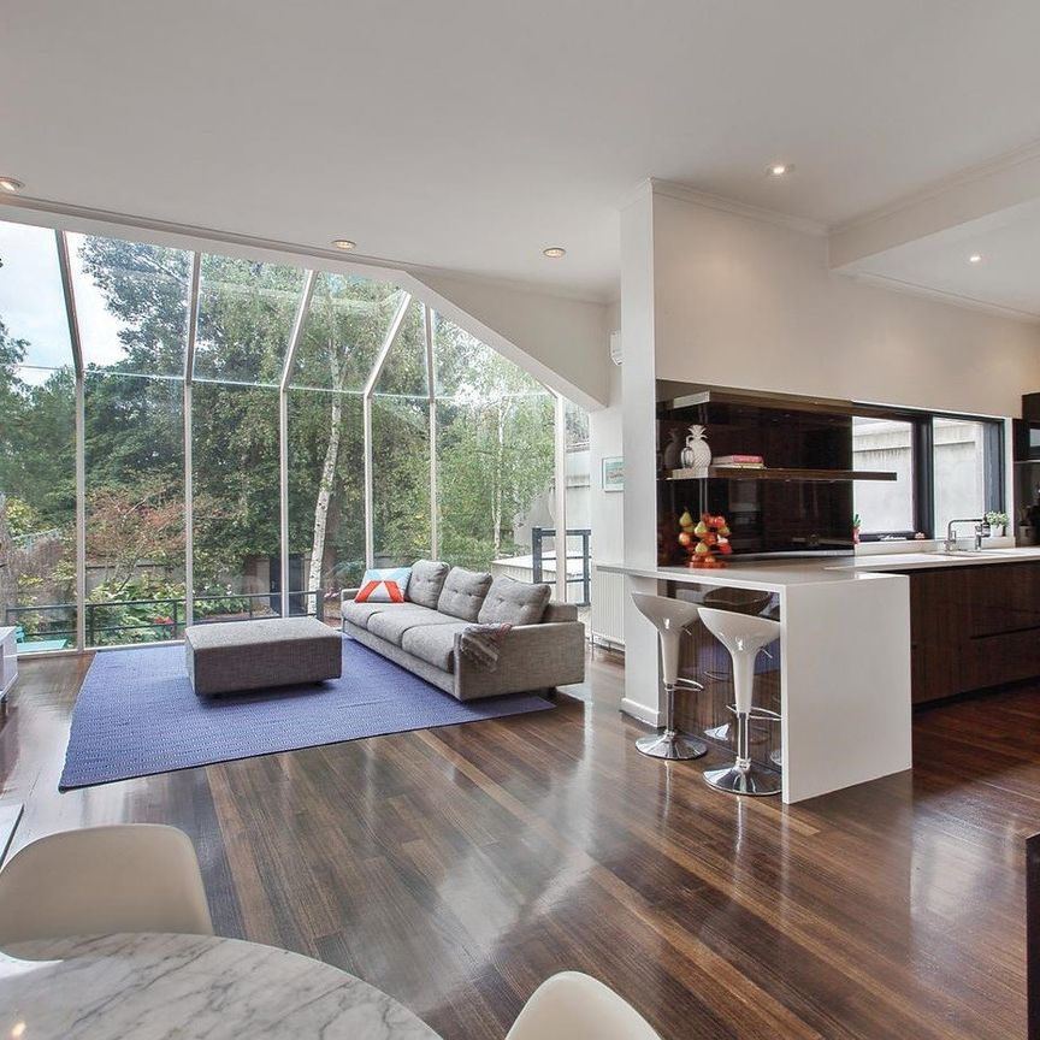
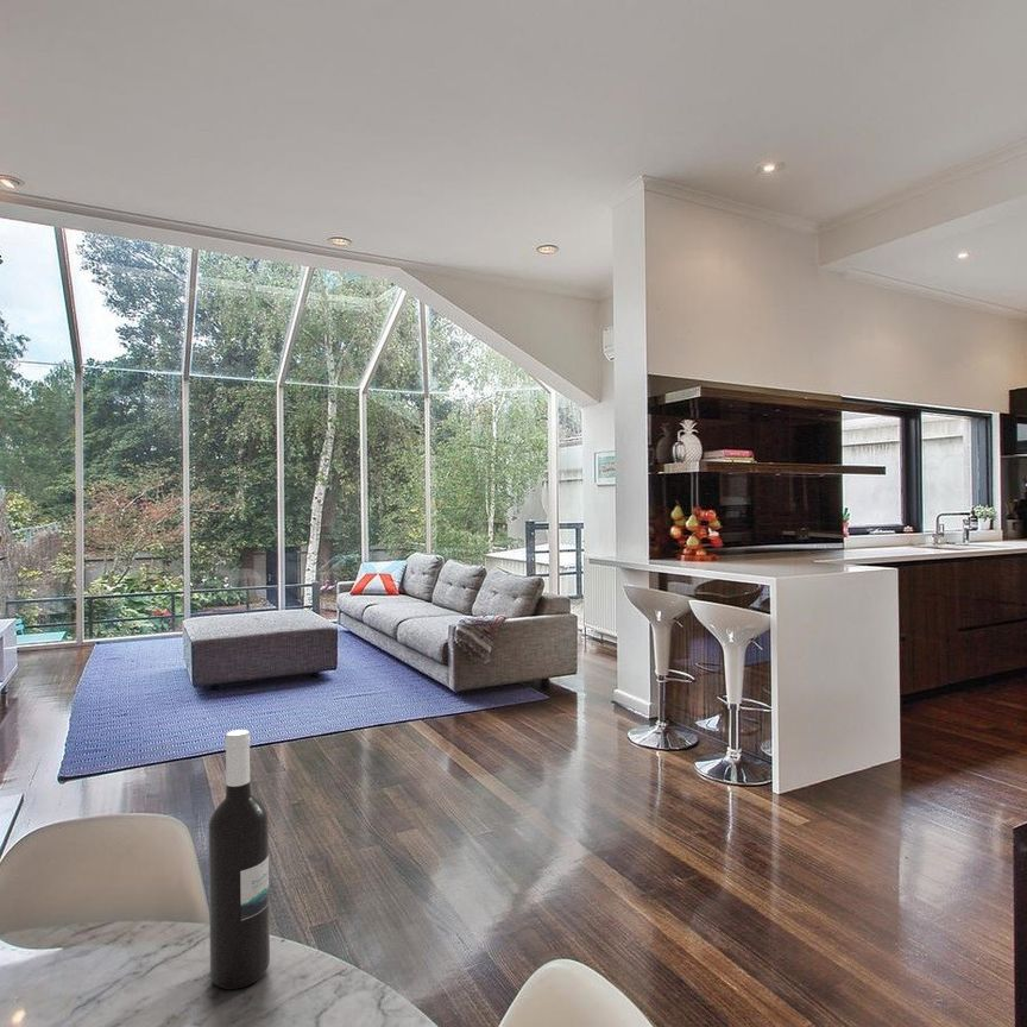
+ wine bottle [208,729,271,990]
